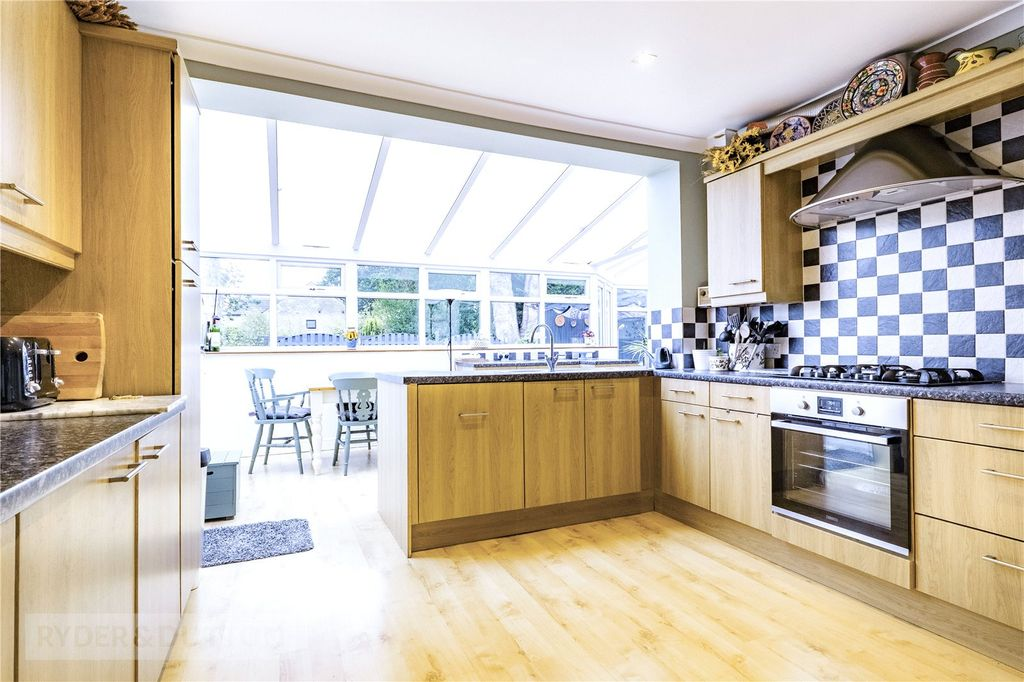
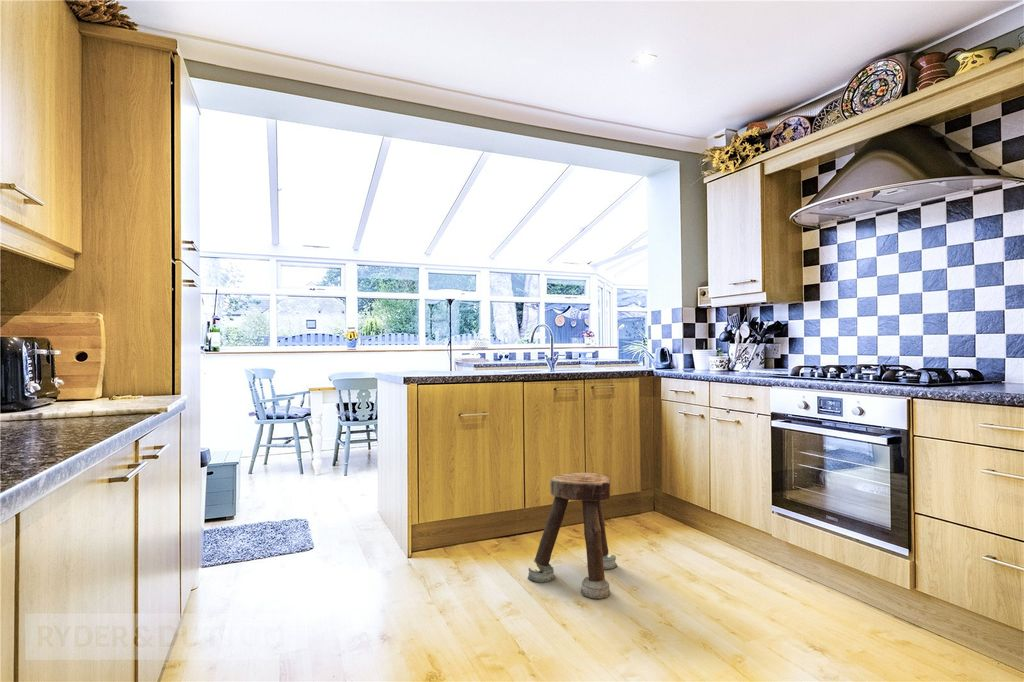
+ stool [527,472,618,600]
